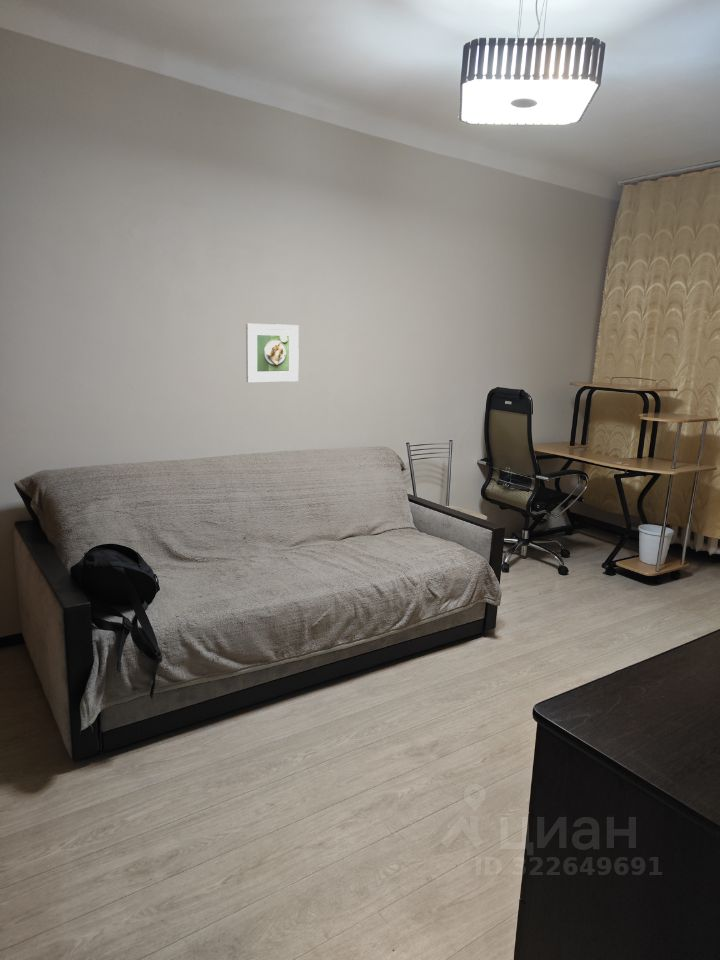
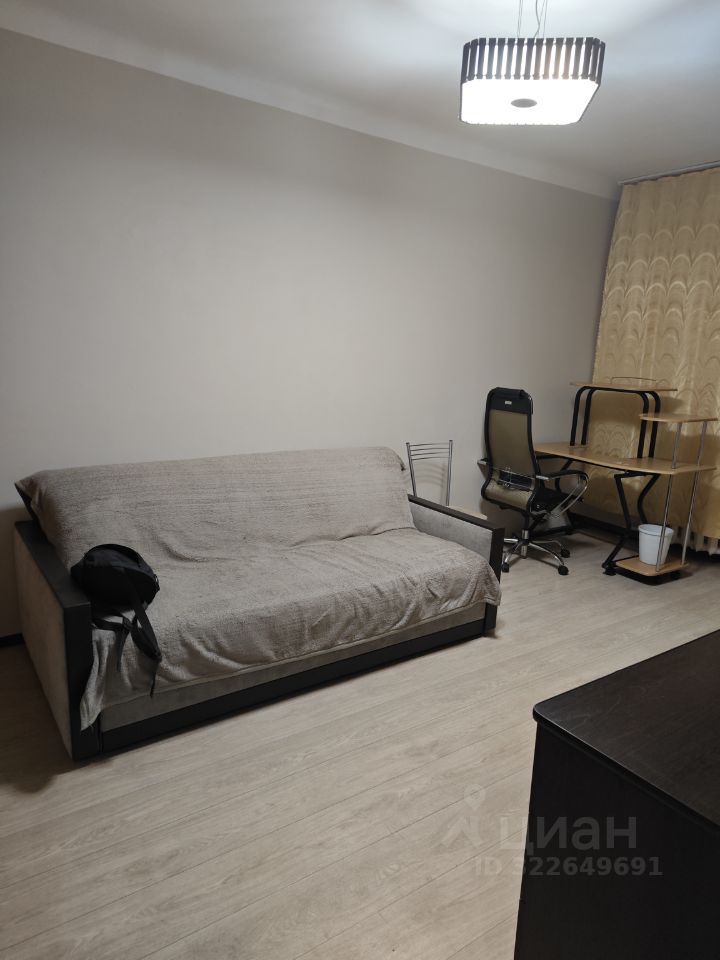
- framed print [245,323,300,383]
